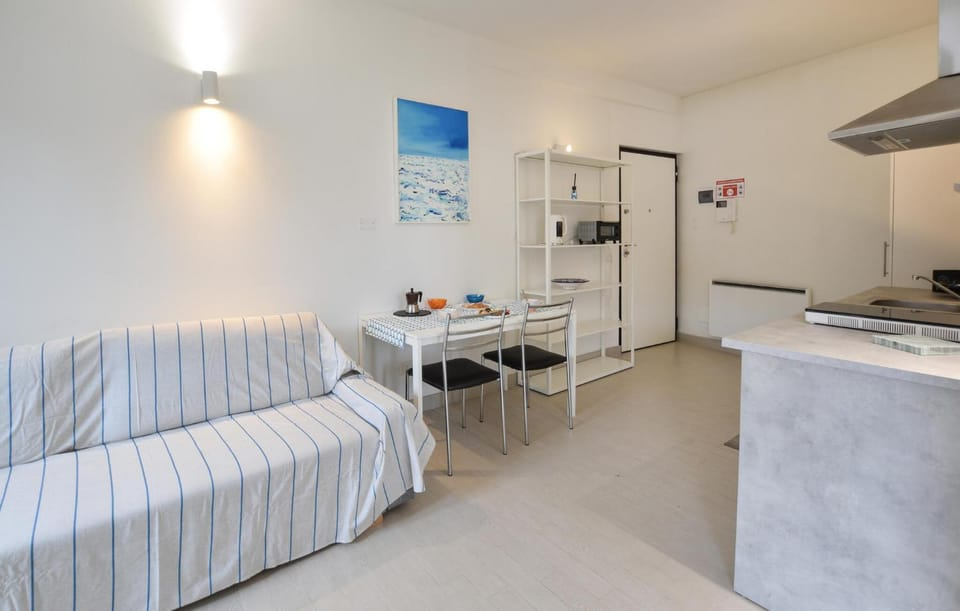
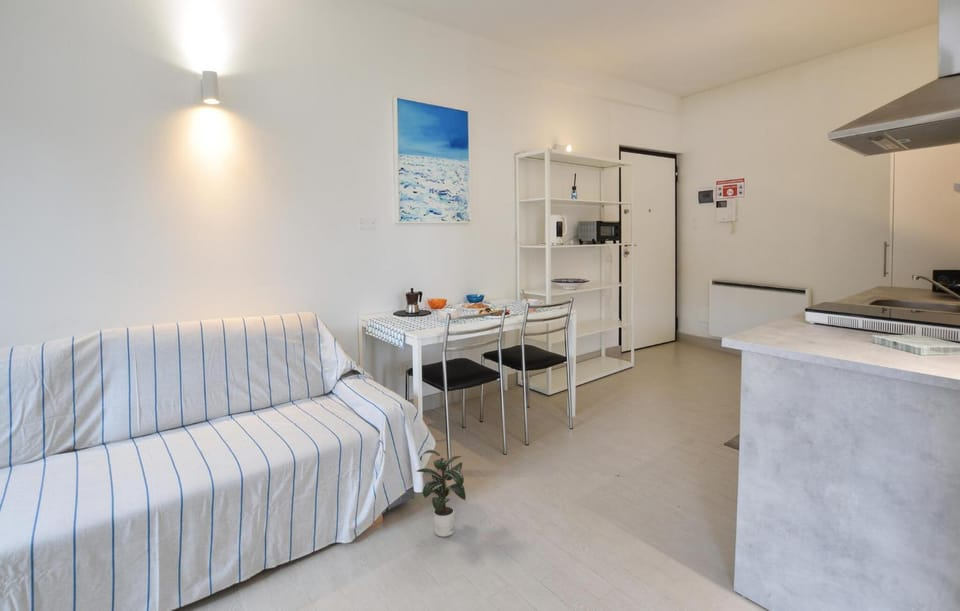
+ potted plant [414,449,467,538]
